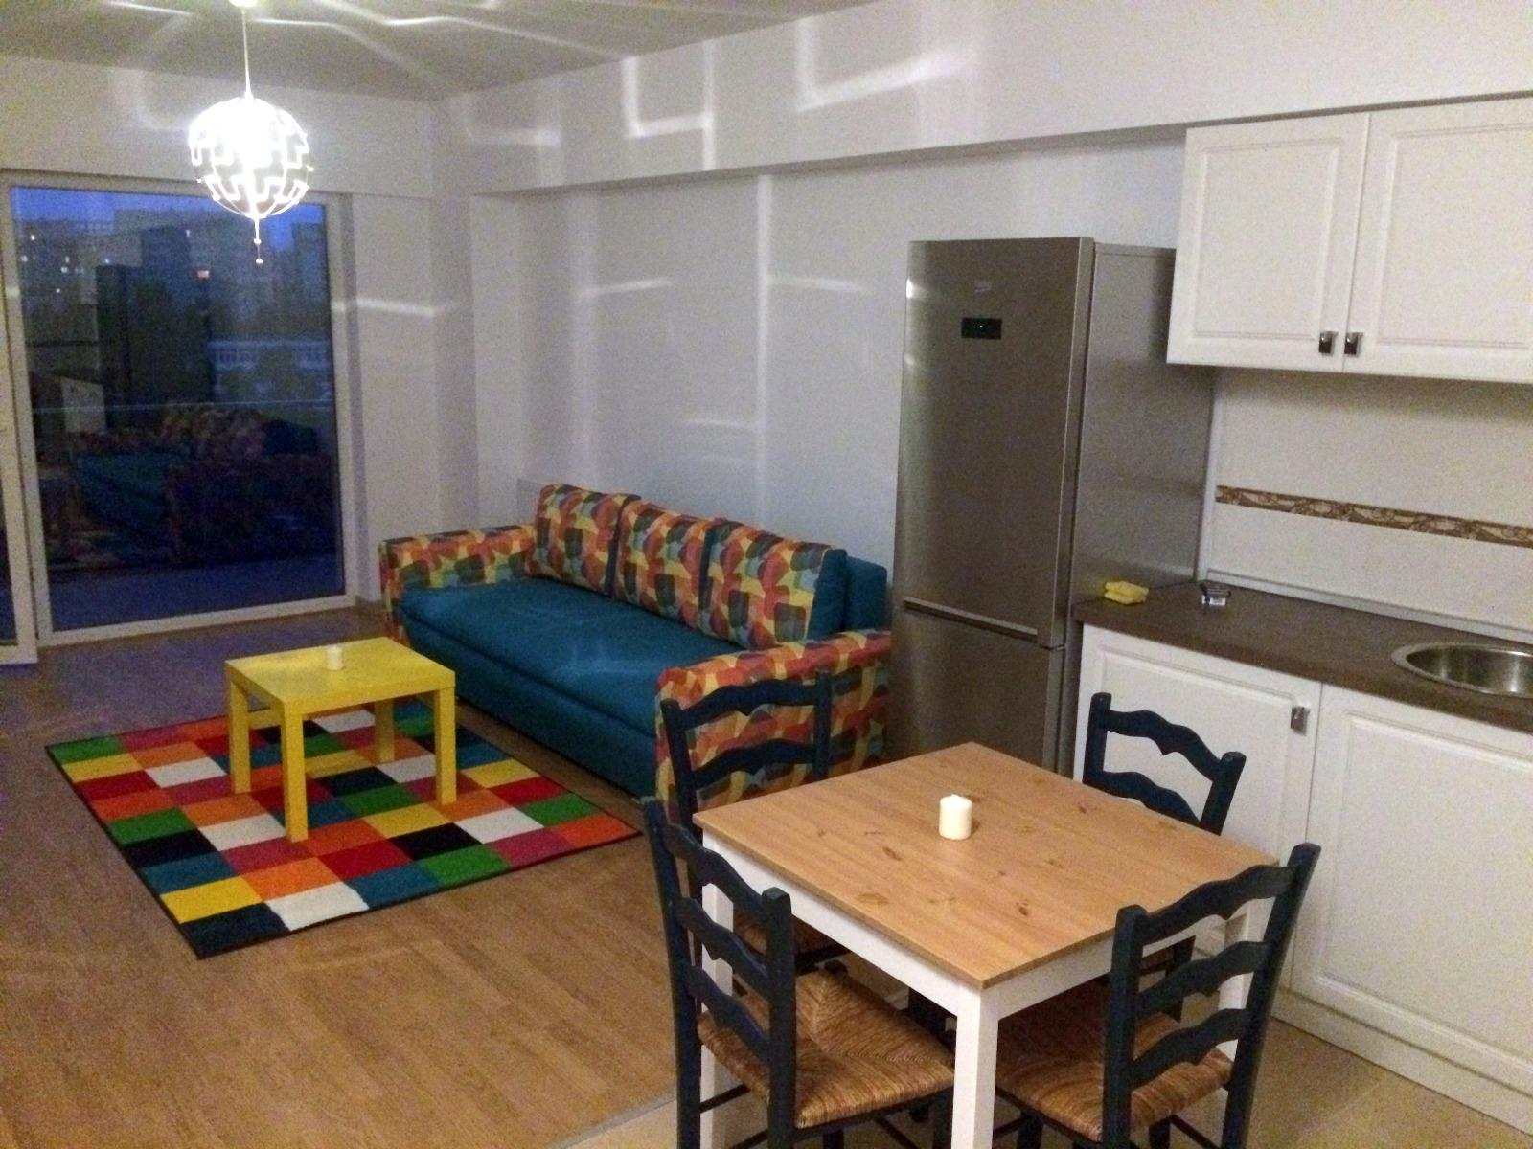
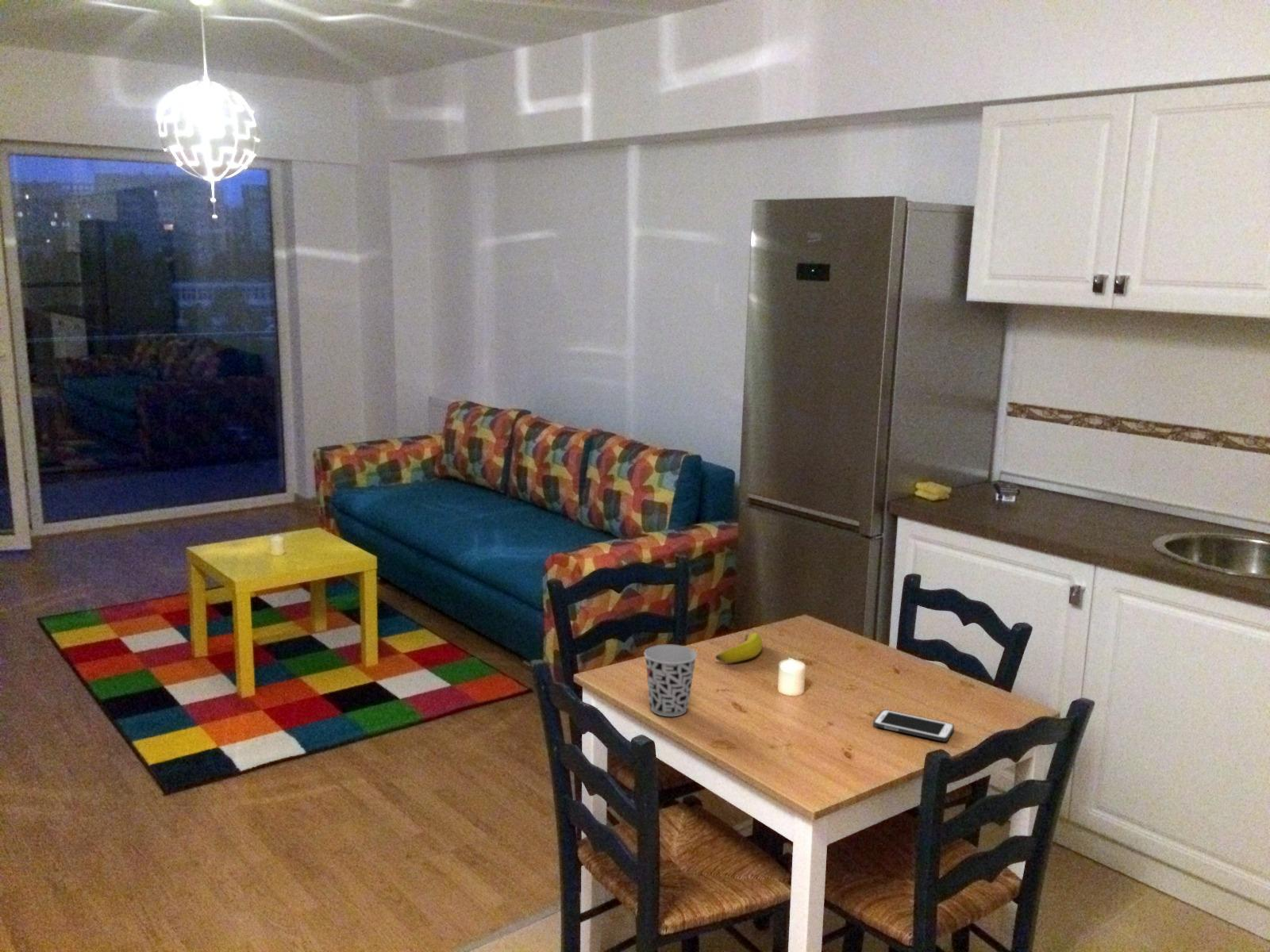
+ cup [644,643,698,717]
+ cell phone [872,708,955,743]
+ banana [715,631,764,663]
